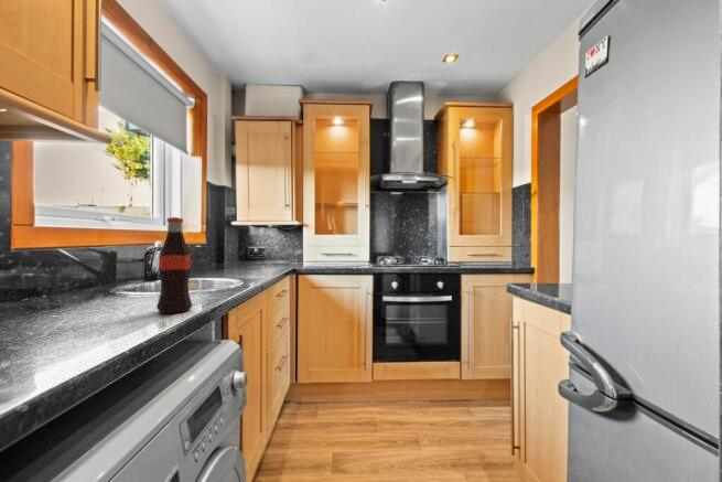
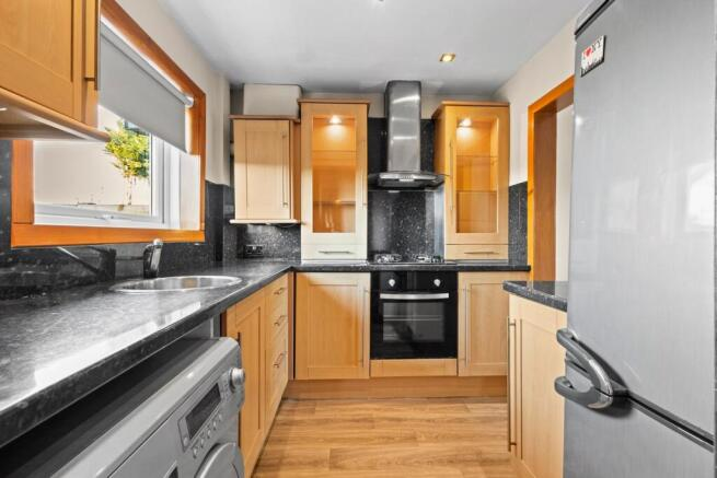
- bottle [155,216,193,314]
